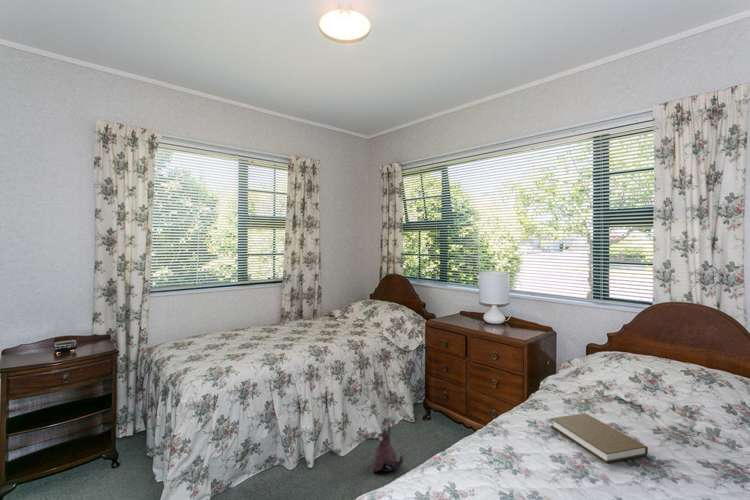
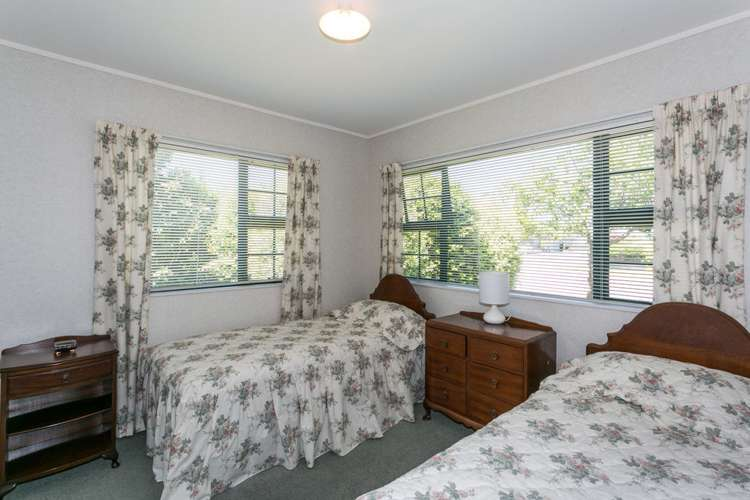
- book [550,412,649,464]
- plush toy [371,425,404,473]
